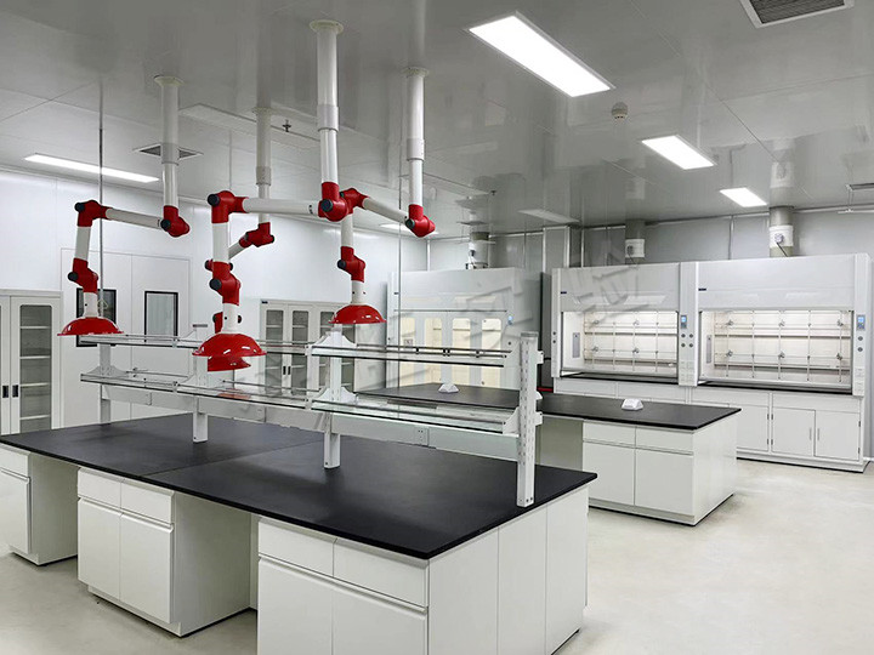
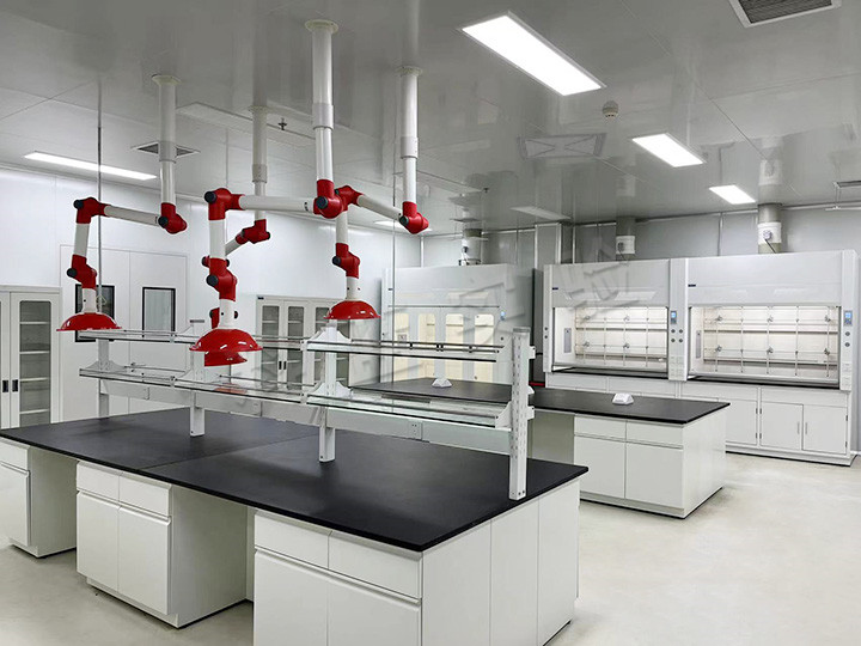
+ ceiling vent [513,132,609,162]
